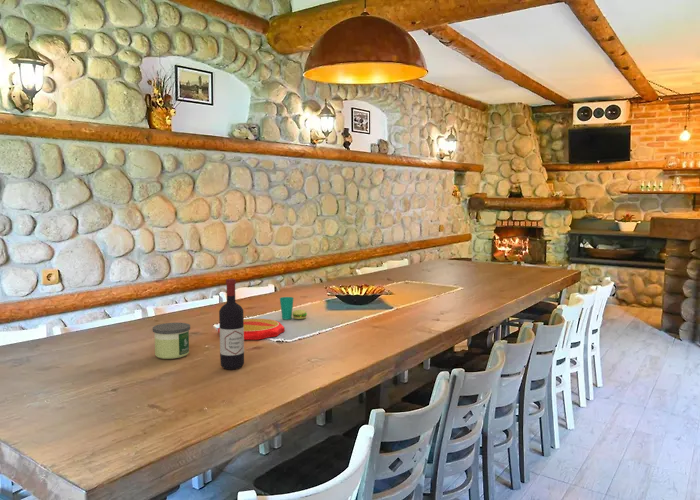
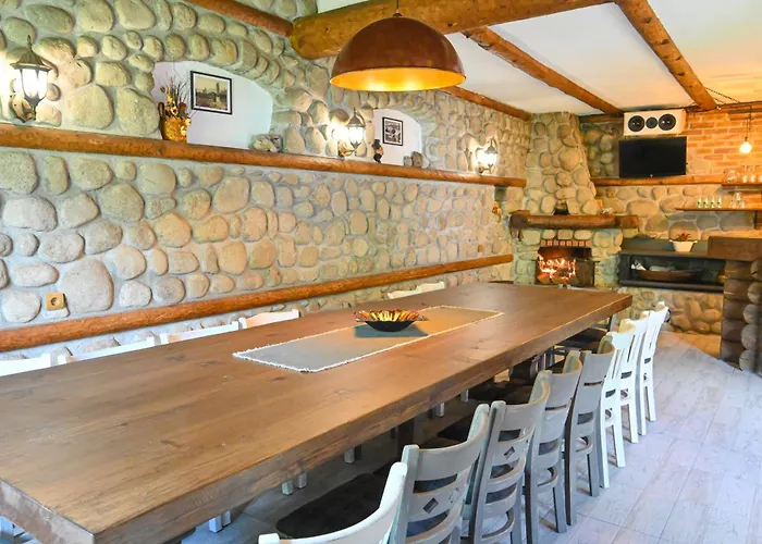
- wine bottle [218,278,245,371]
- plate [217,318,286,341]
- cup [279,296,308,321]
- candle [152,322,191,360]
